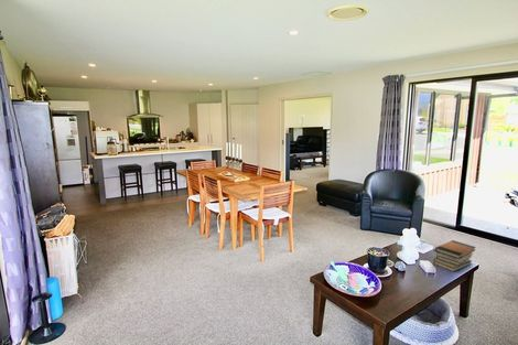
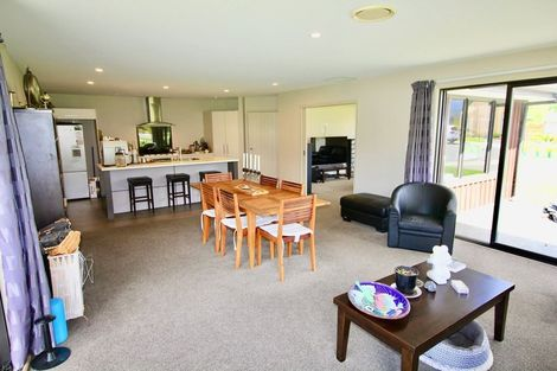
- book stack [432,239,477,272]
